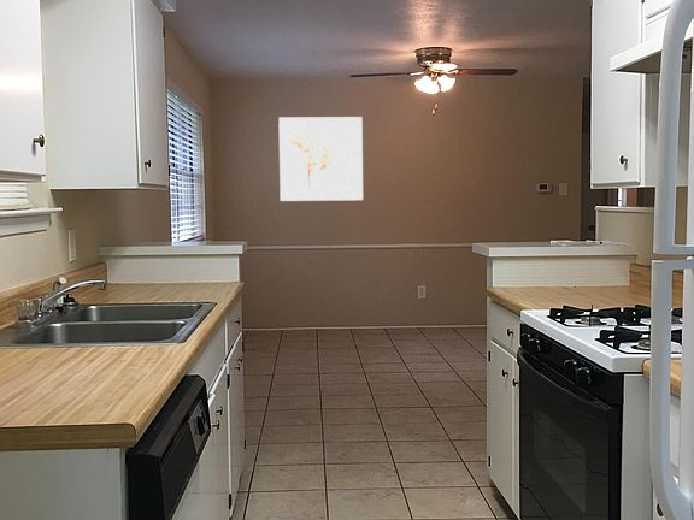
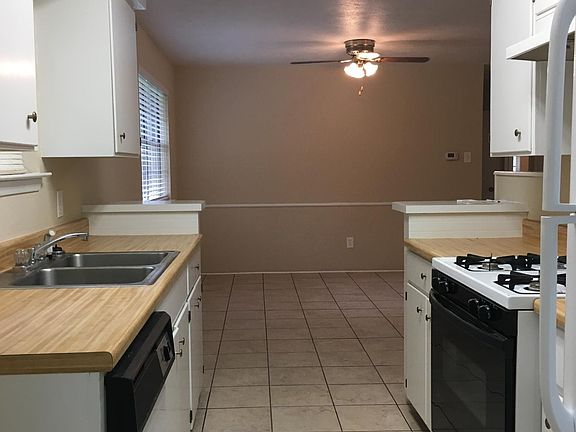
- wall art [277,116,364,202]
